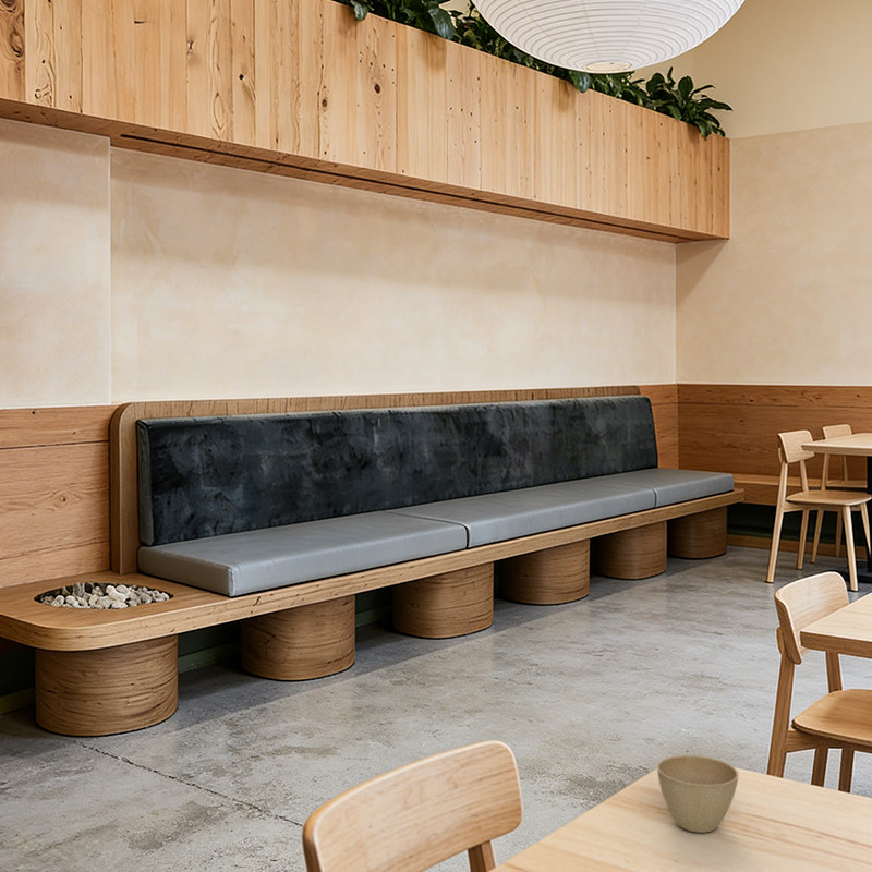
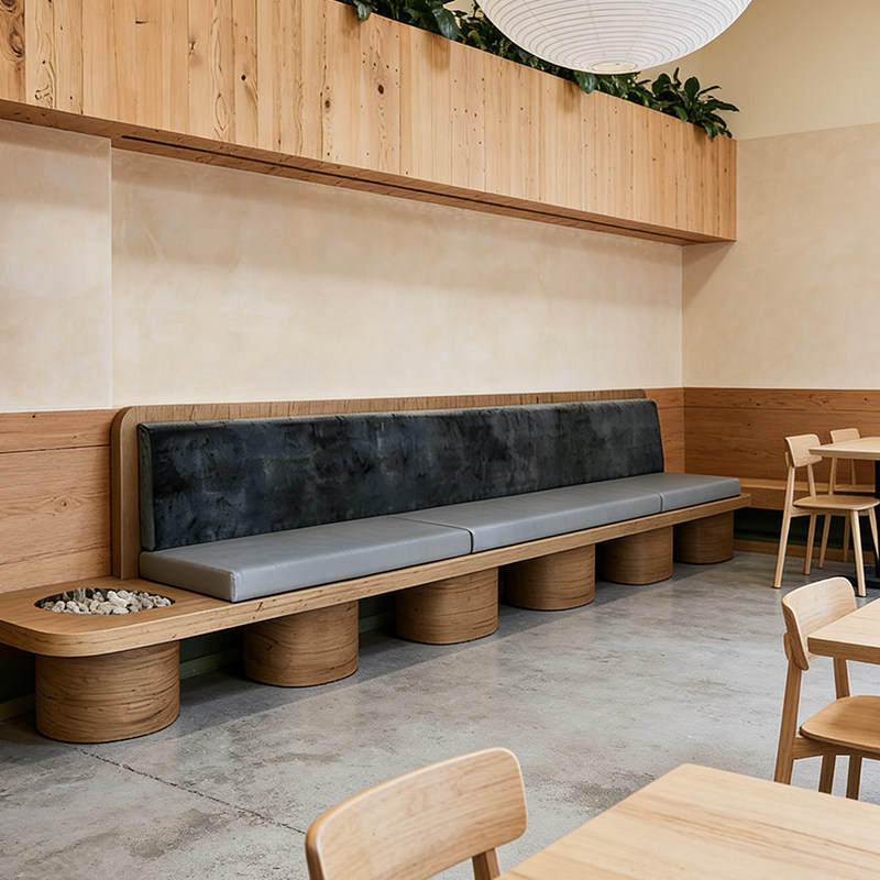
- flower pot [656,754,739,834]
